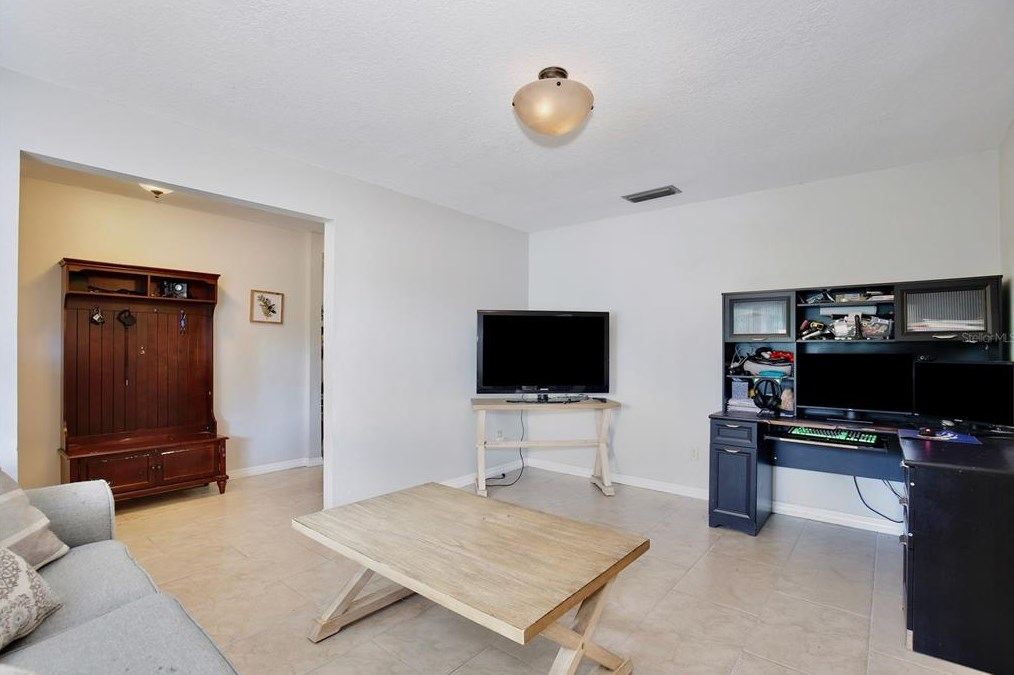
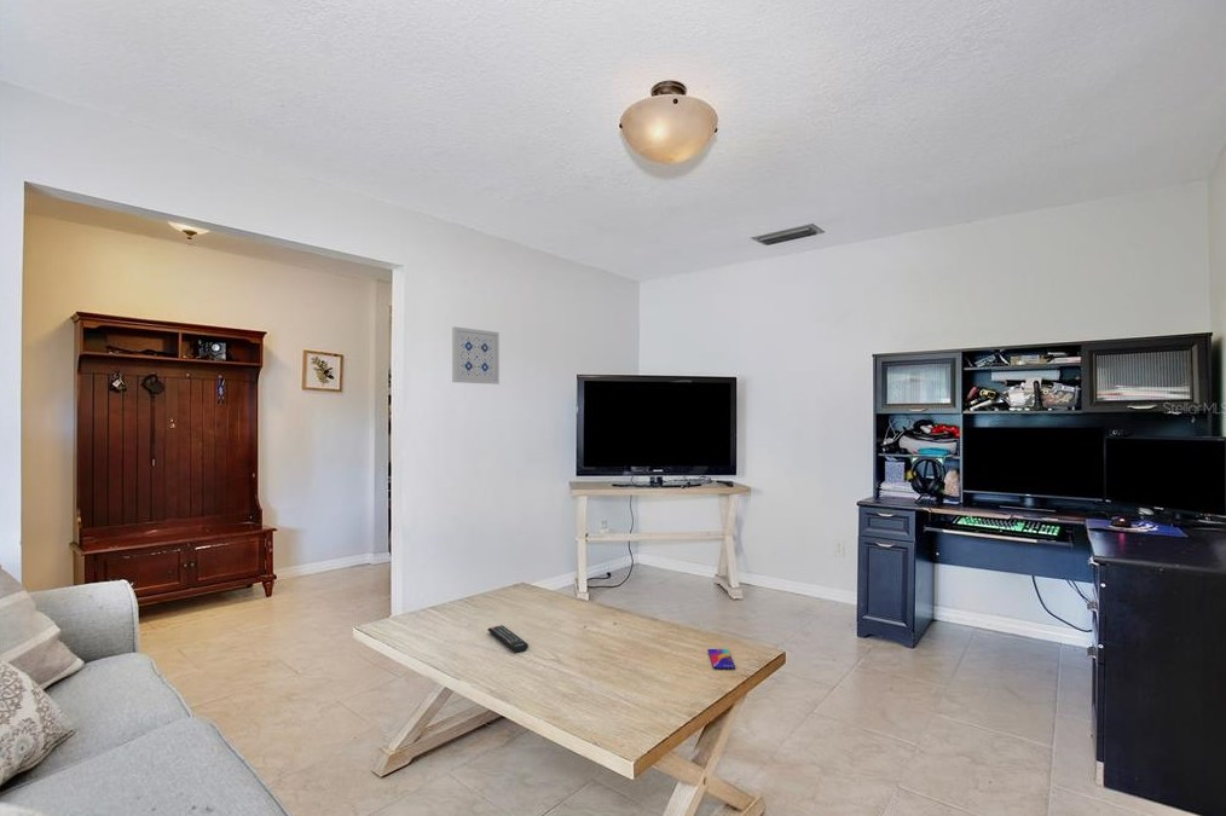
+ smartphone [706,648,736,671]
+ wall art [451,326,501,386]
+ remote control [486,624,530,654]
